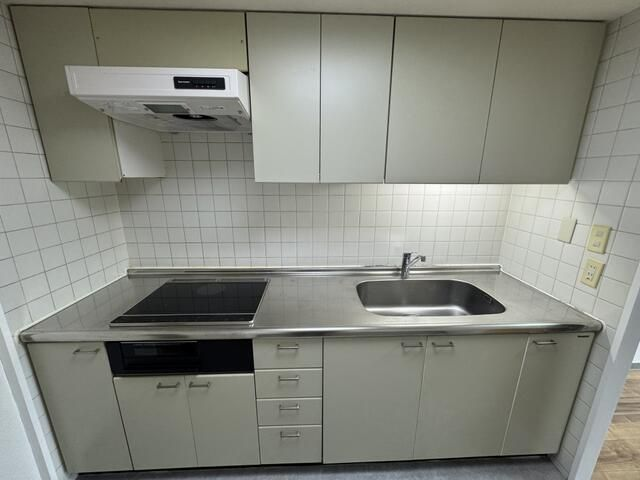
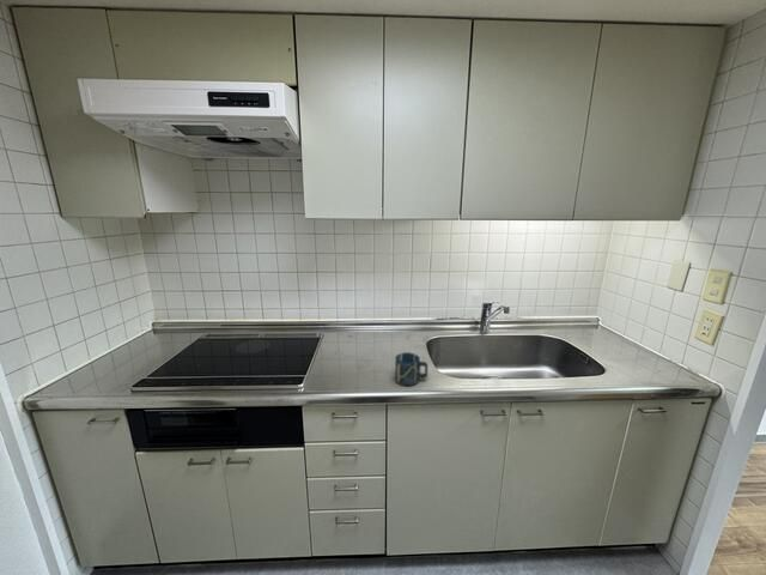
+ cup [394,351,428,387]
